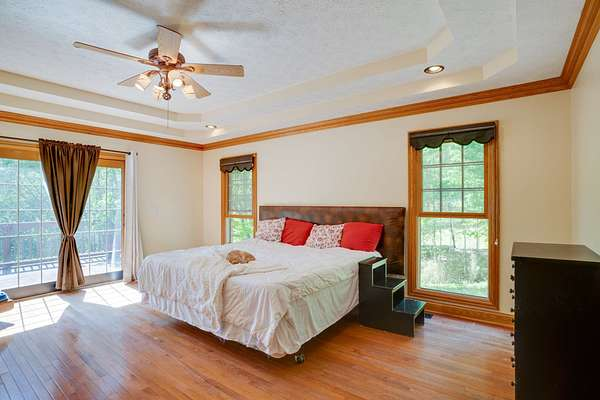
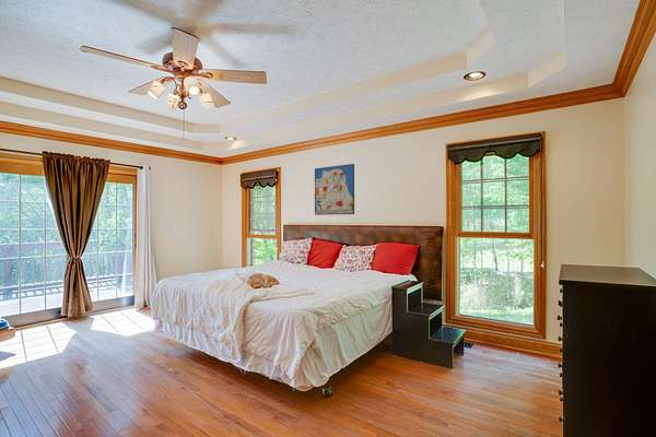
+ wall art [314,163,355,216]
